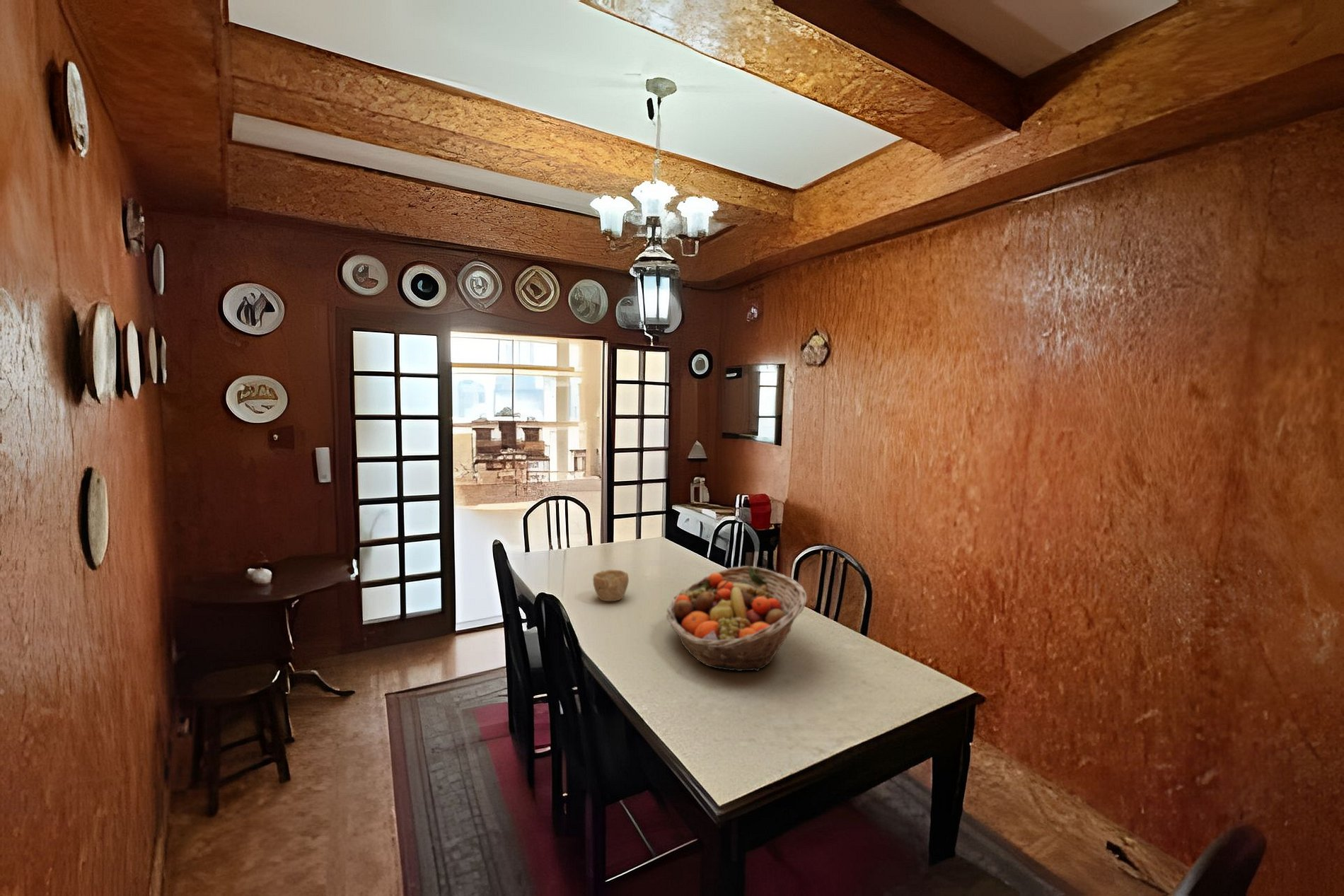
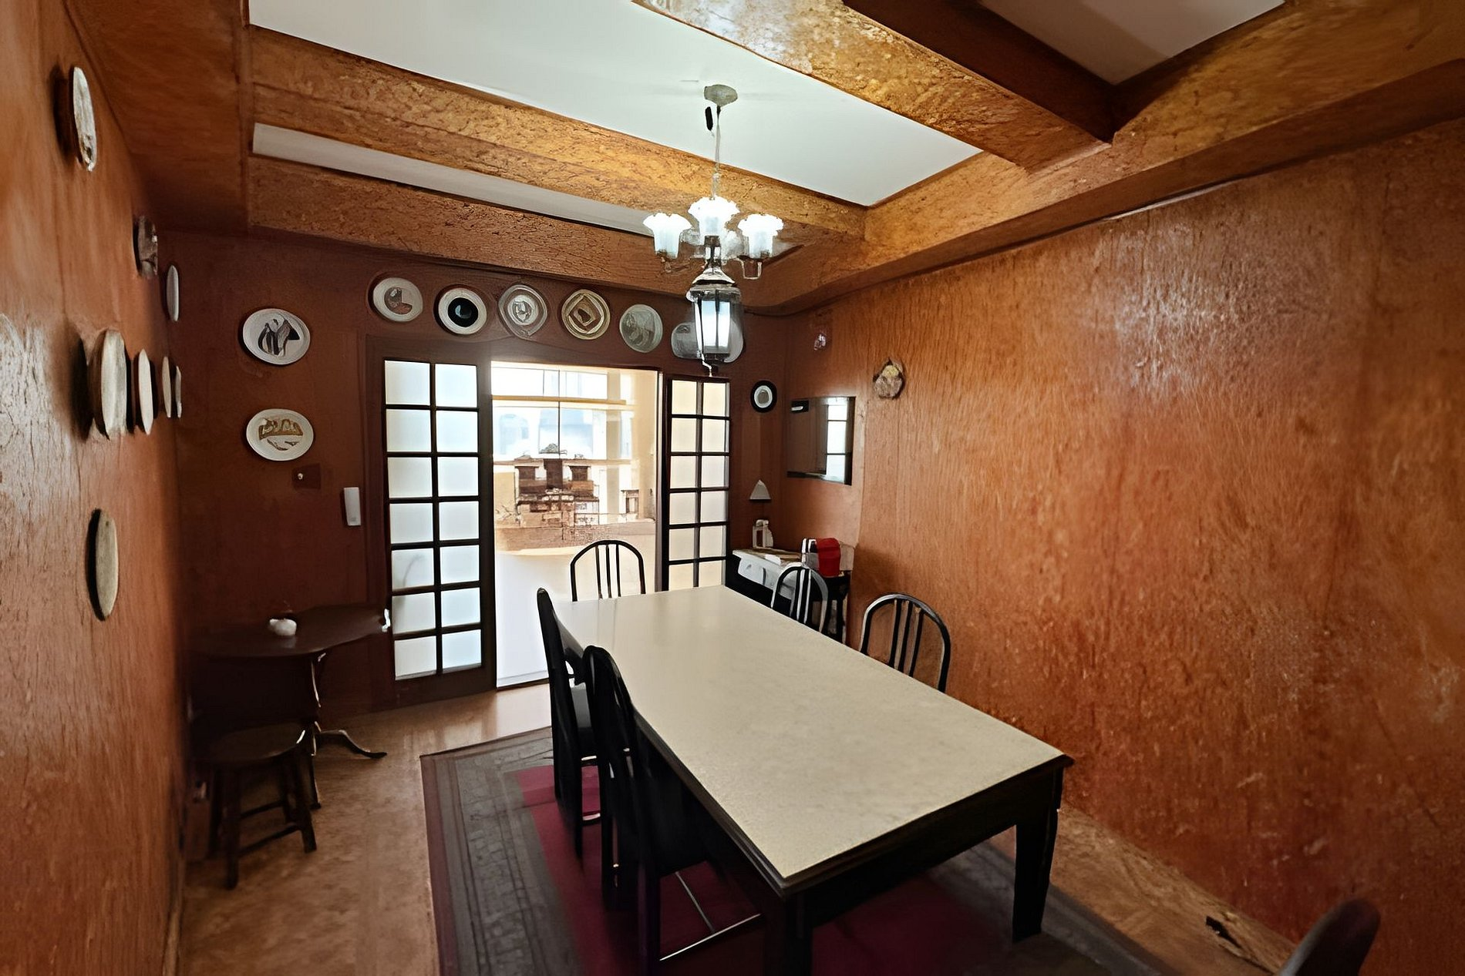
- bowl [592,569,630,602]
- fruit basket [666,565,807,672]
